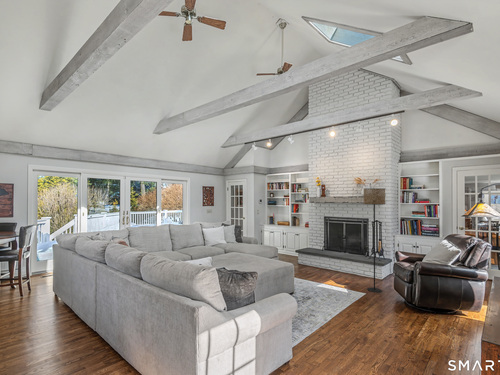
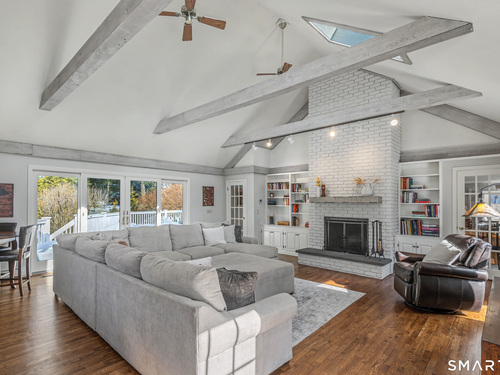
- floor lamp [363,187,386,294]
